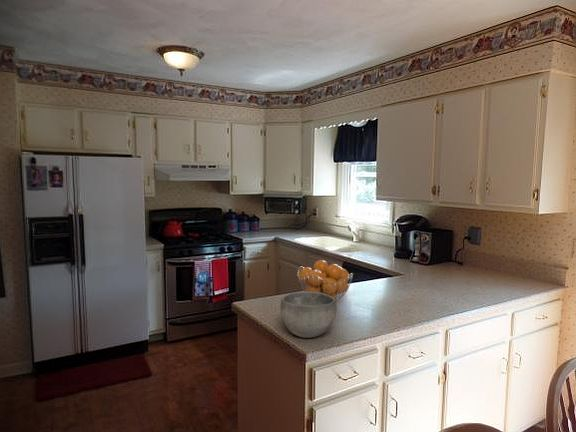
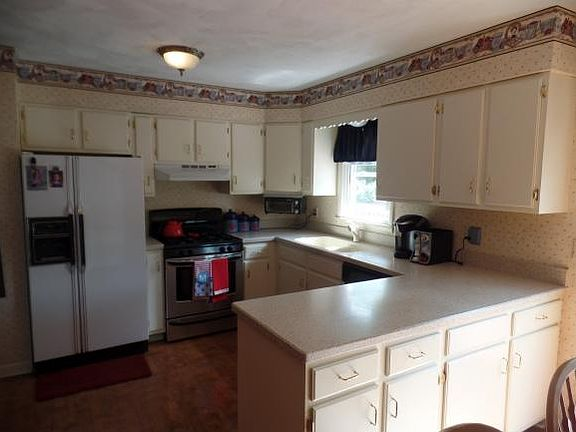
- fruit basket [297,259,354,303]
- bowl [279,291,337,339]
